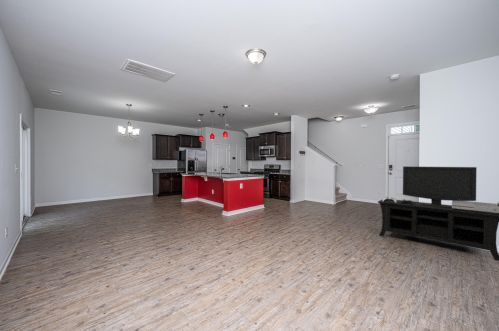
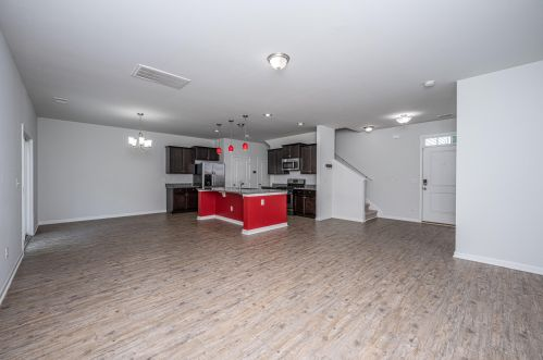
- media console [377,165,499,262]
